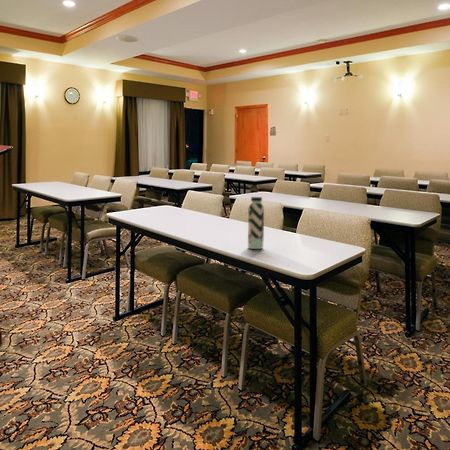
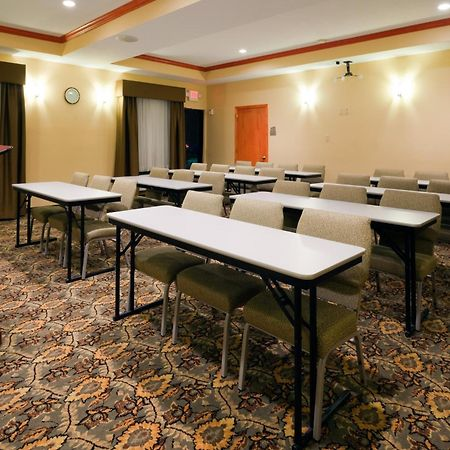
- water bottle [247,196,265,250]
